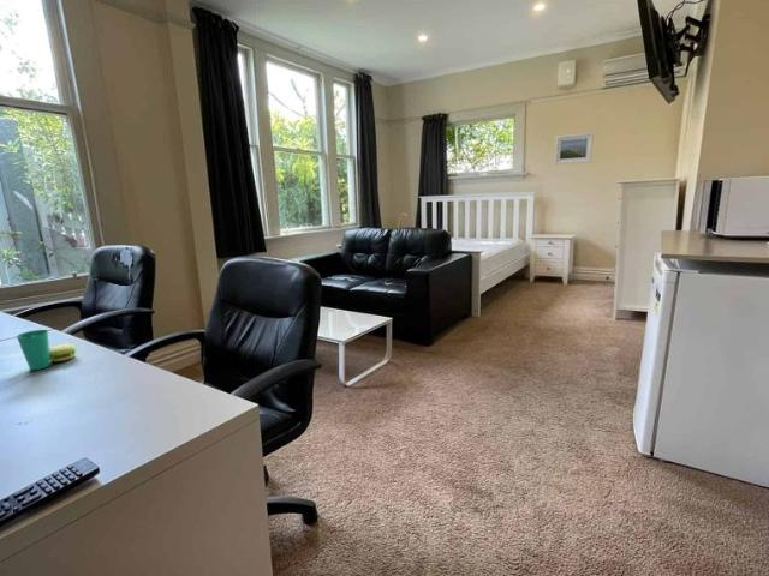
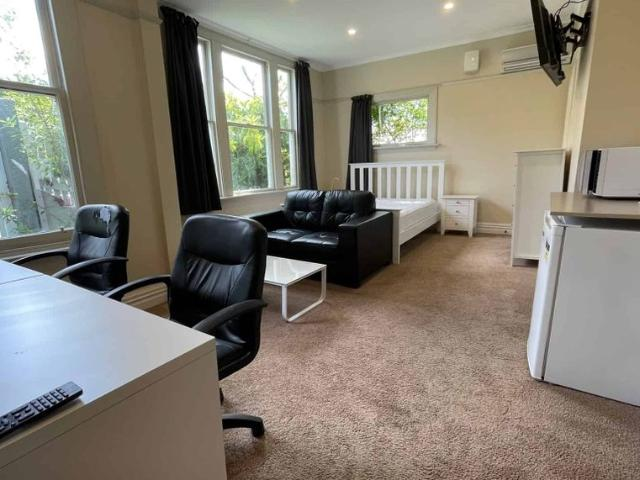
- cup [14,329,78,371]
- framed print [554,132,595,166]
